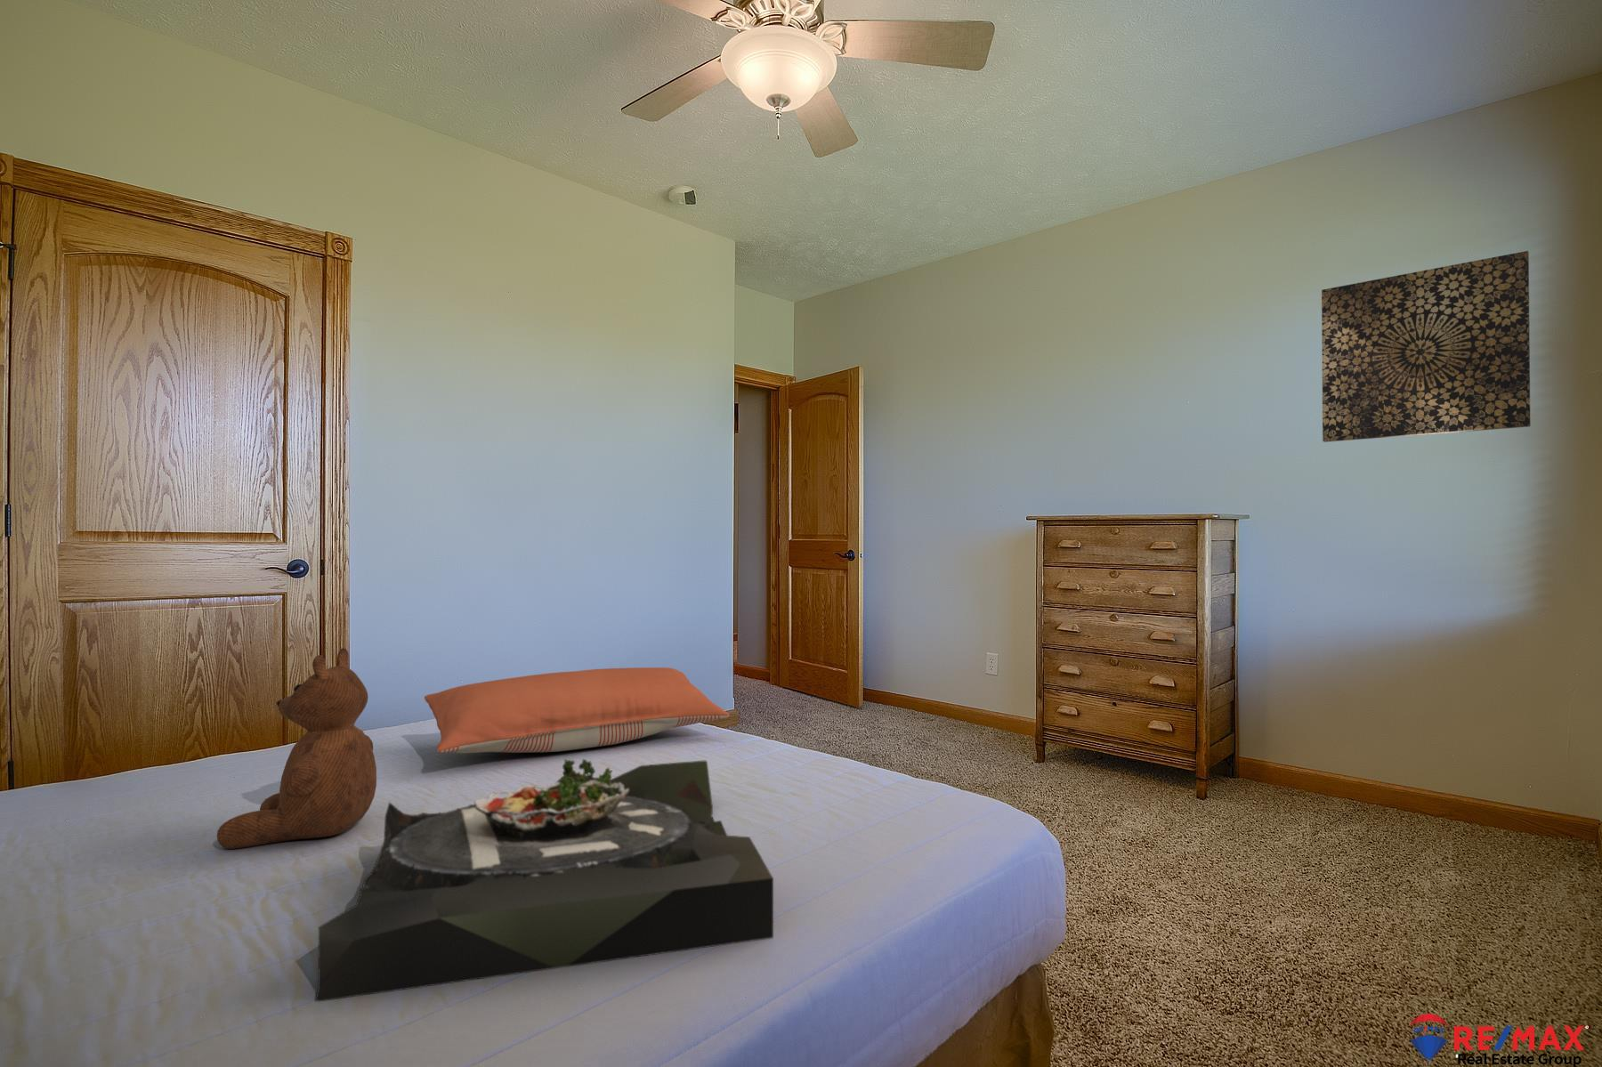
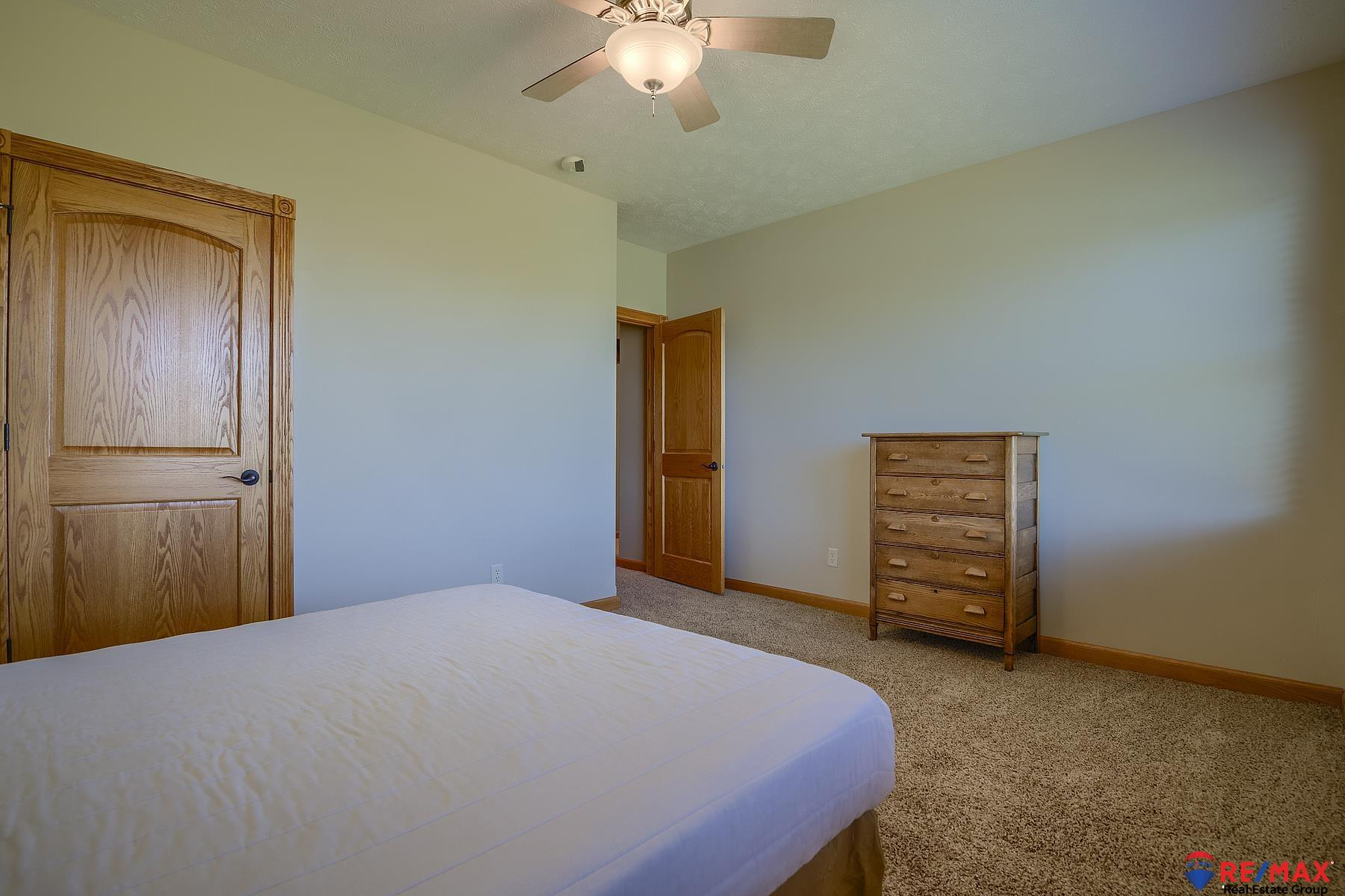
- pillow [424,667,730,754]
- wall art [1321,250,1532,443]
- serving tray [314,759,774,1002]
- teddy bear [217,648,378,850]
